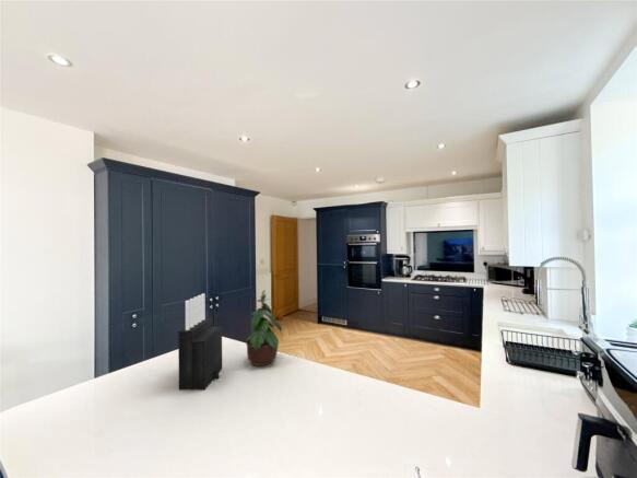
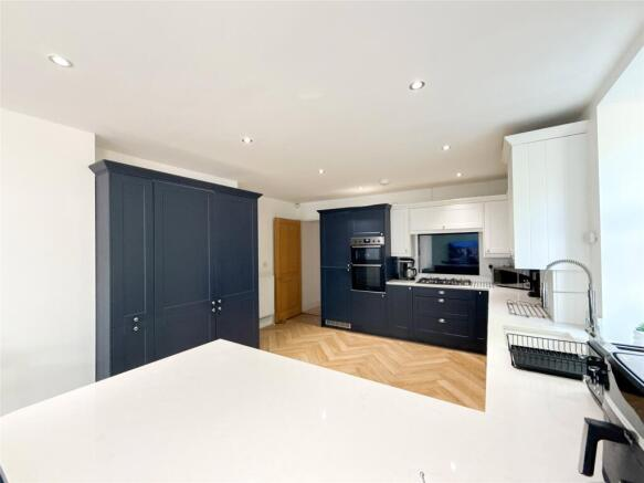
- knife block [177,293,223,390]
- potted plant [245,289,283,368]
